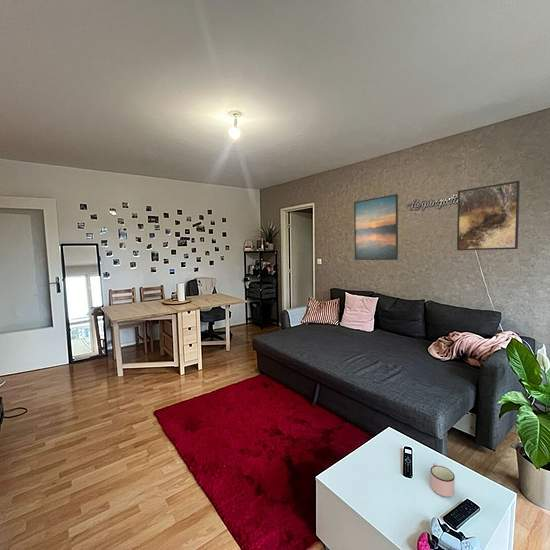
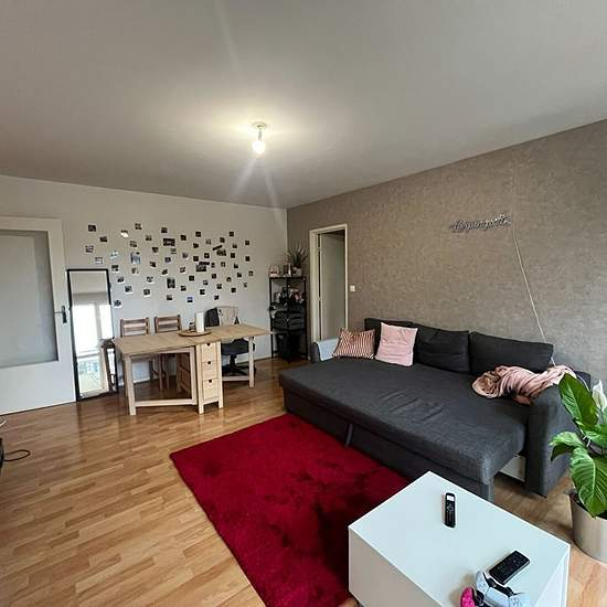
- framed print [456,180,521,251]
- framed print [353,193,399,261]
- mug [430,462,456,498]
